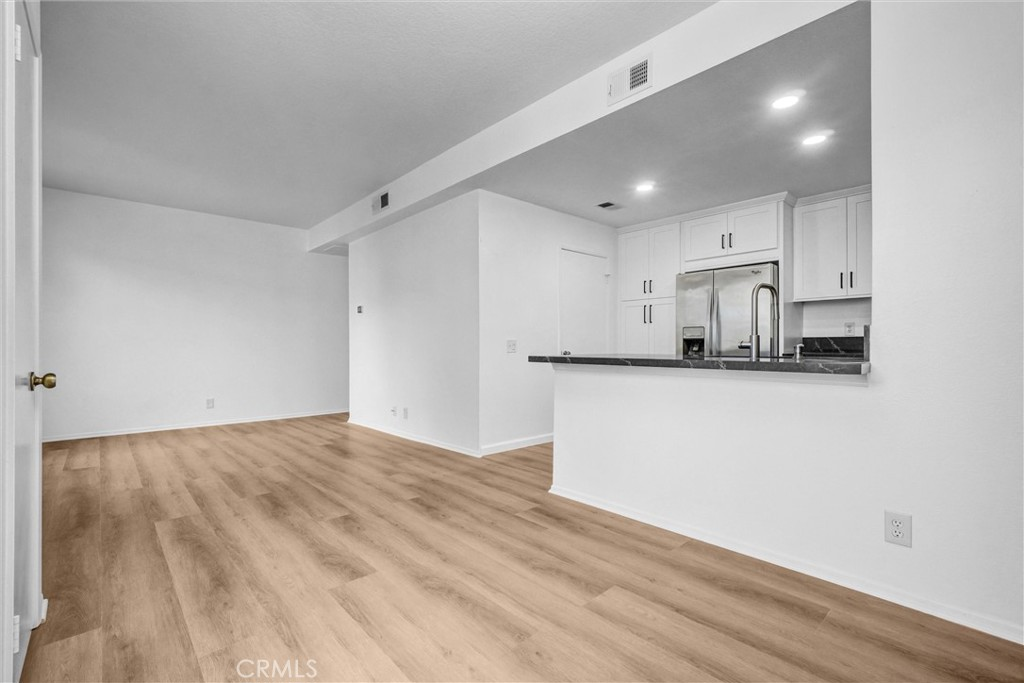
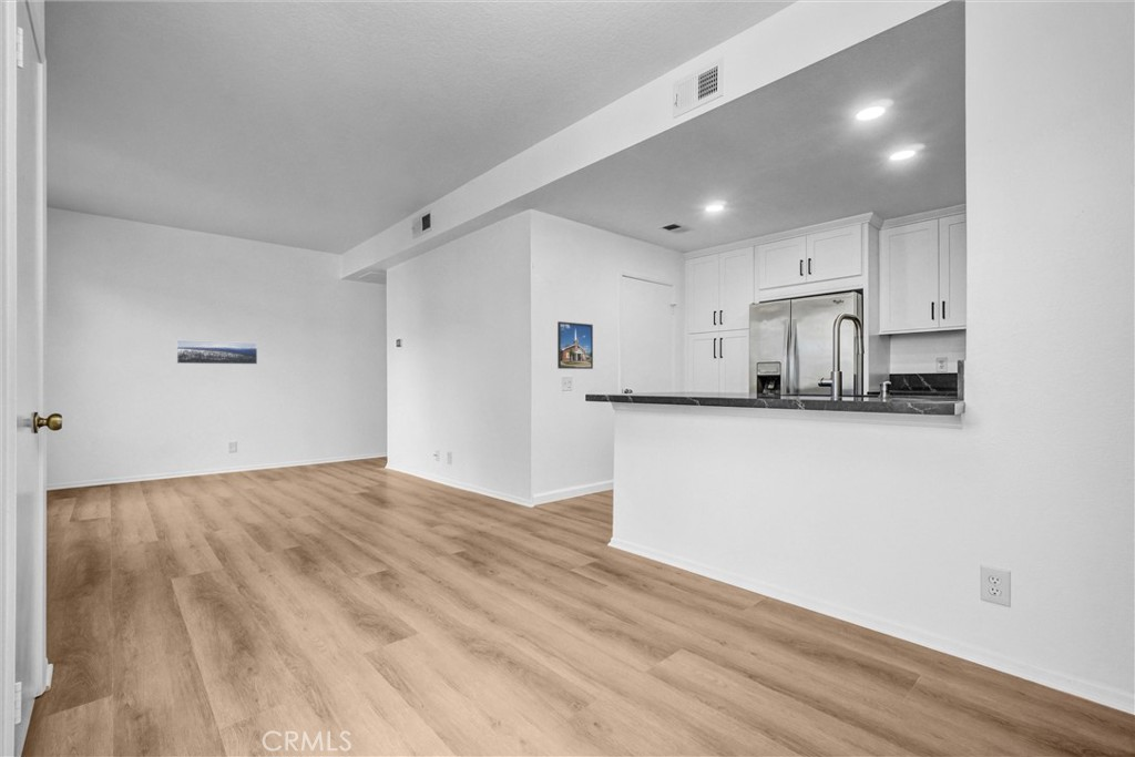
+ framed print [556,320,594,370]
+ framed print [175,339,258,366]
